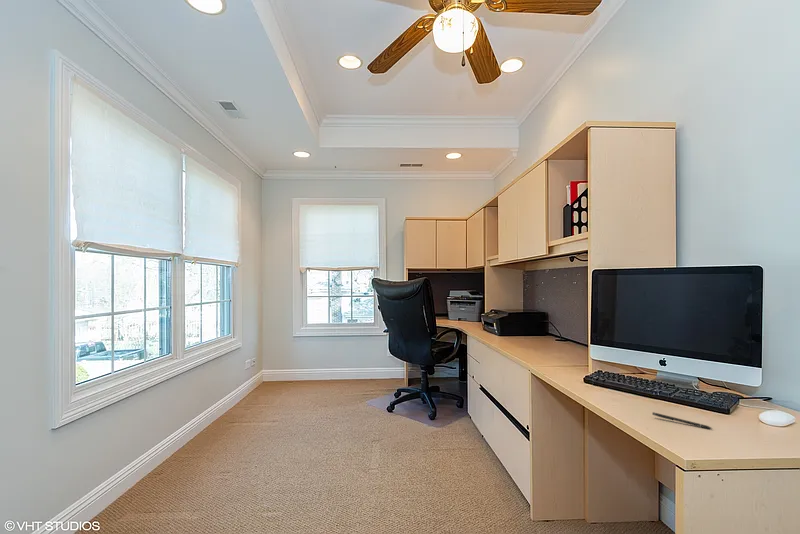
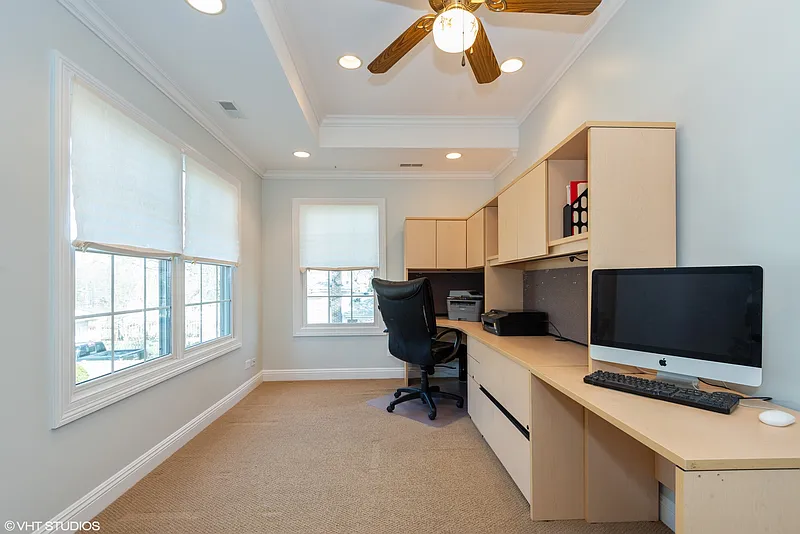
- pen [652,411,714,430]
